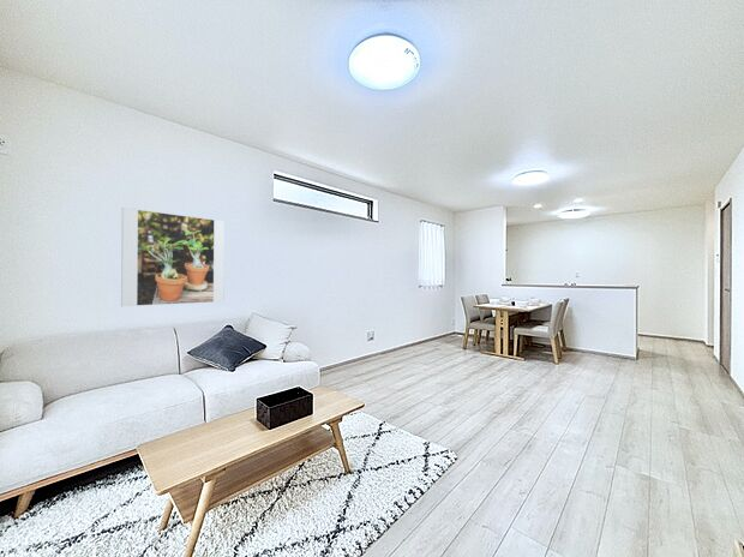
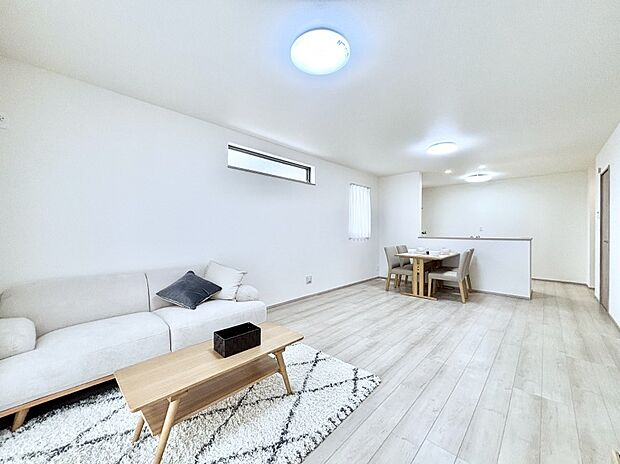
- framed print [120,206,226,307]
